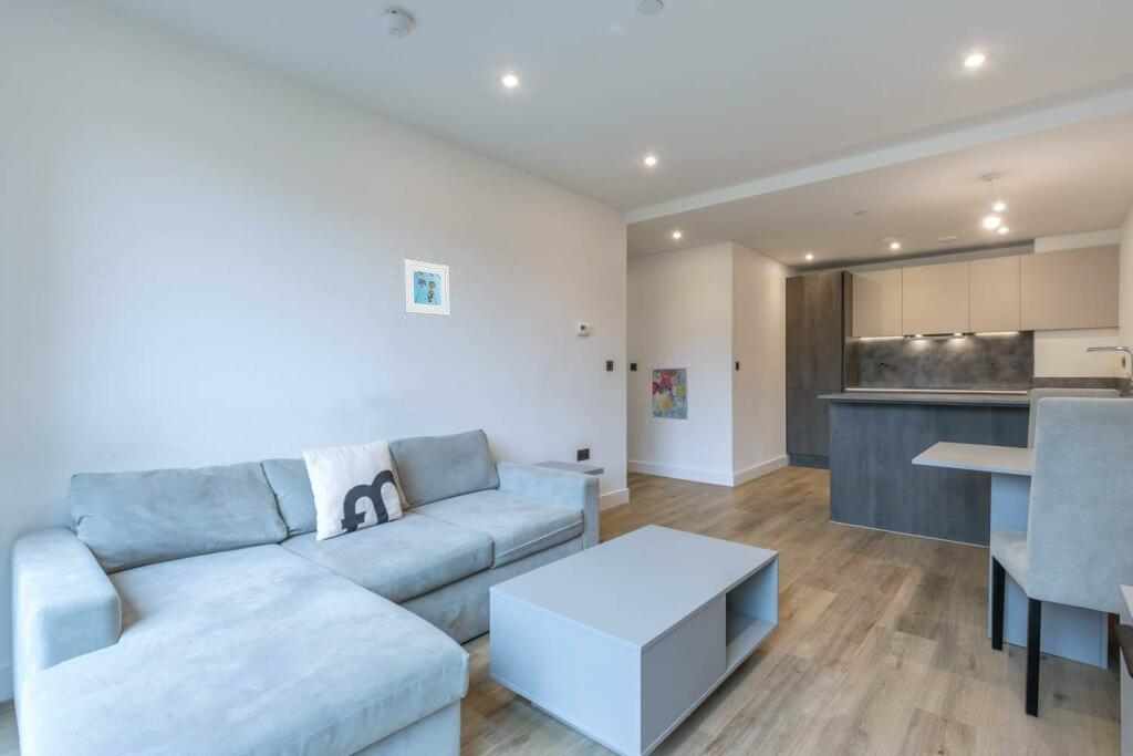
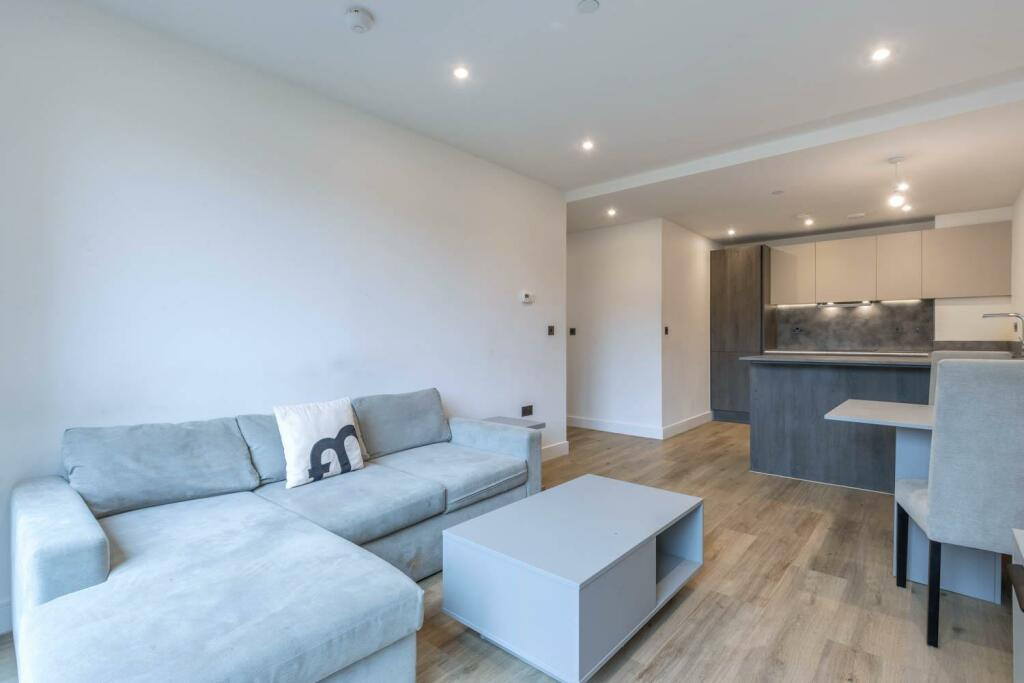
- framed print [402,258,450,317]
- wall art [651,366,689,421]
